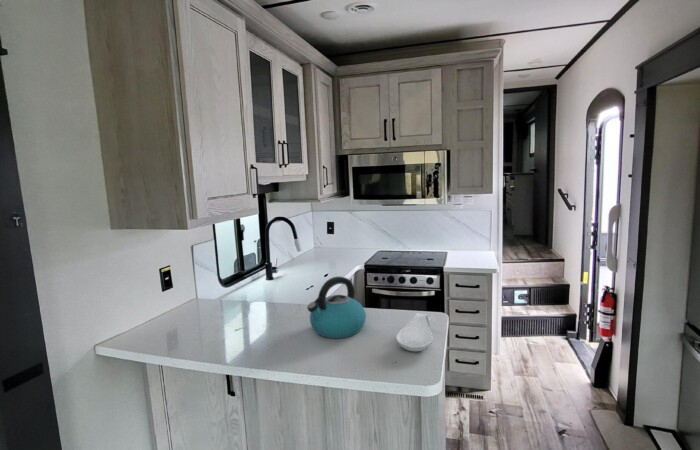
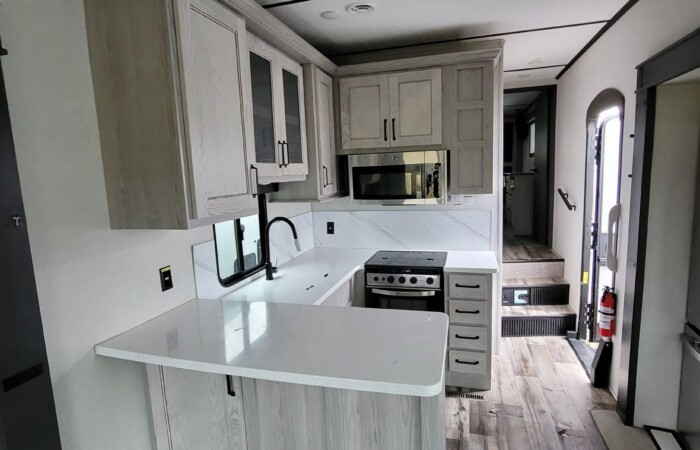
- spoon rest [395,312,434,352]
- kettle [306,276,367,339]
